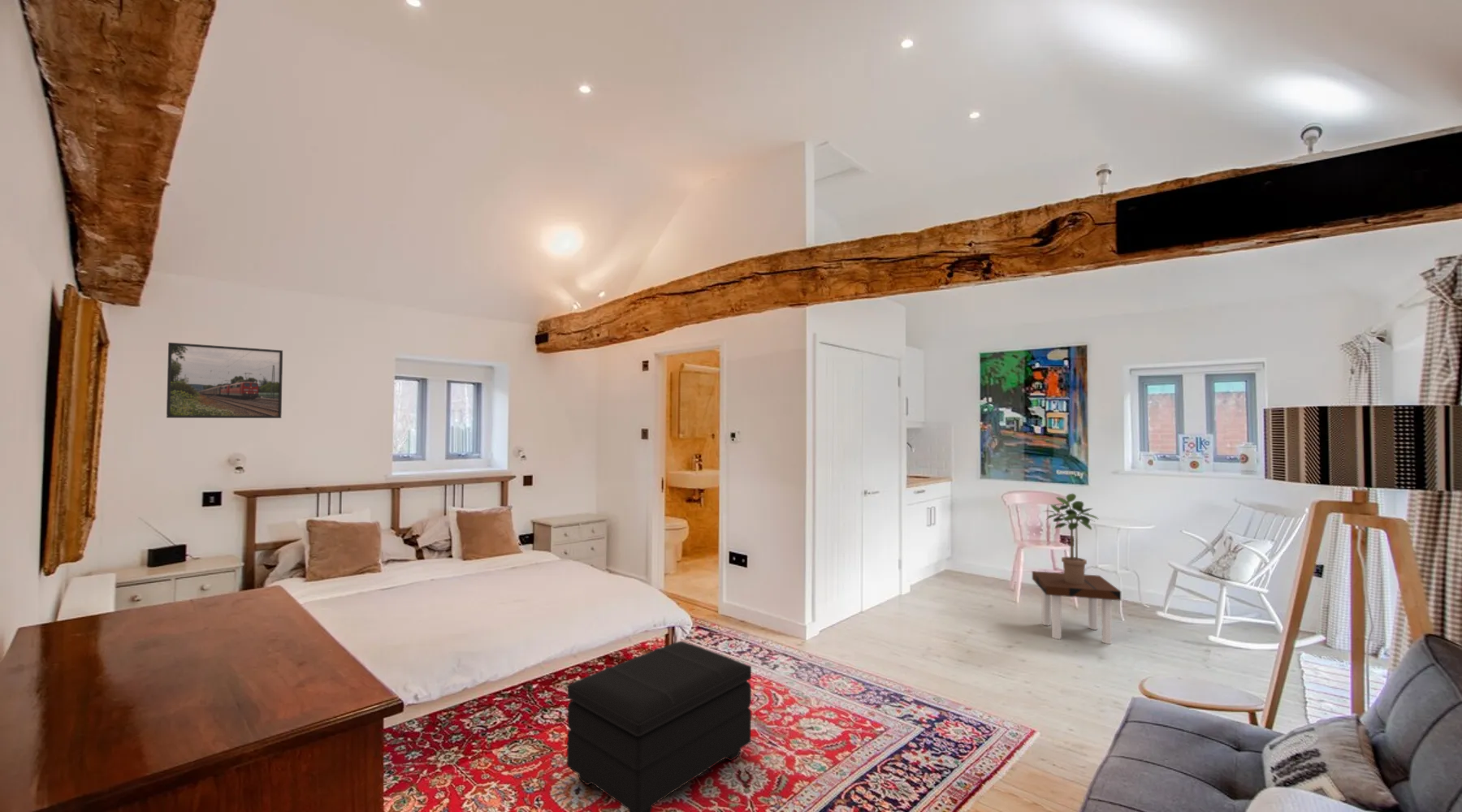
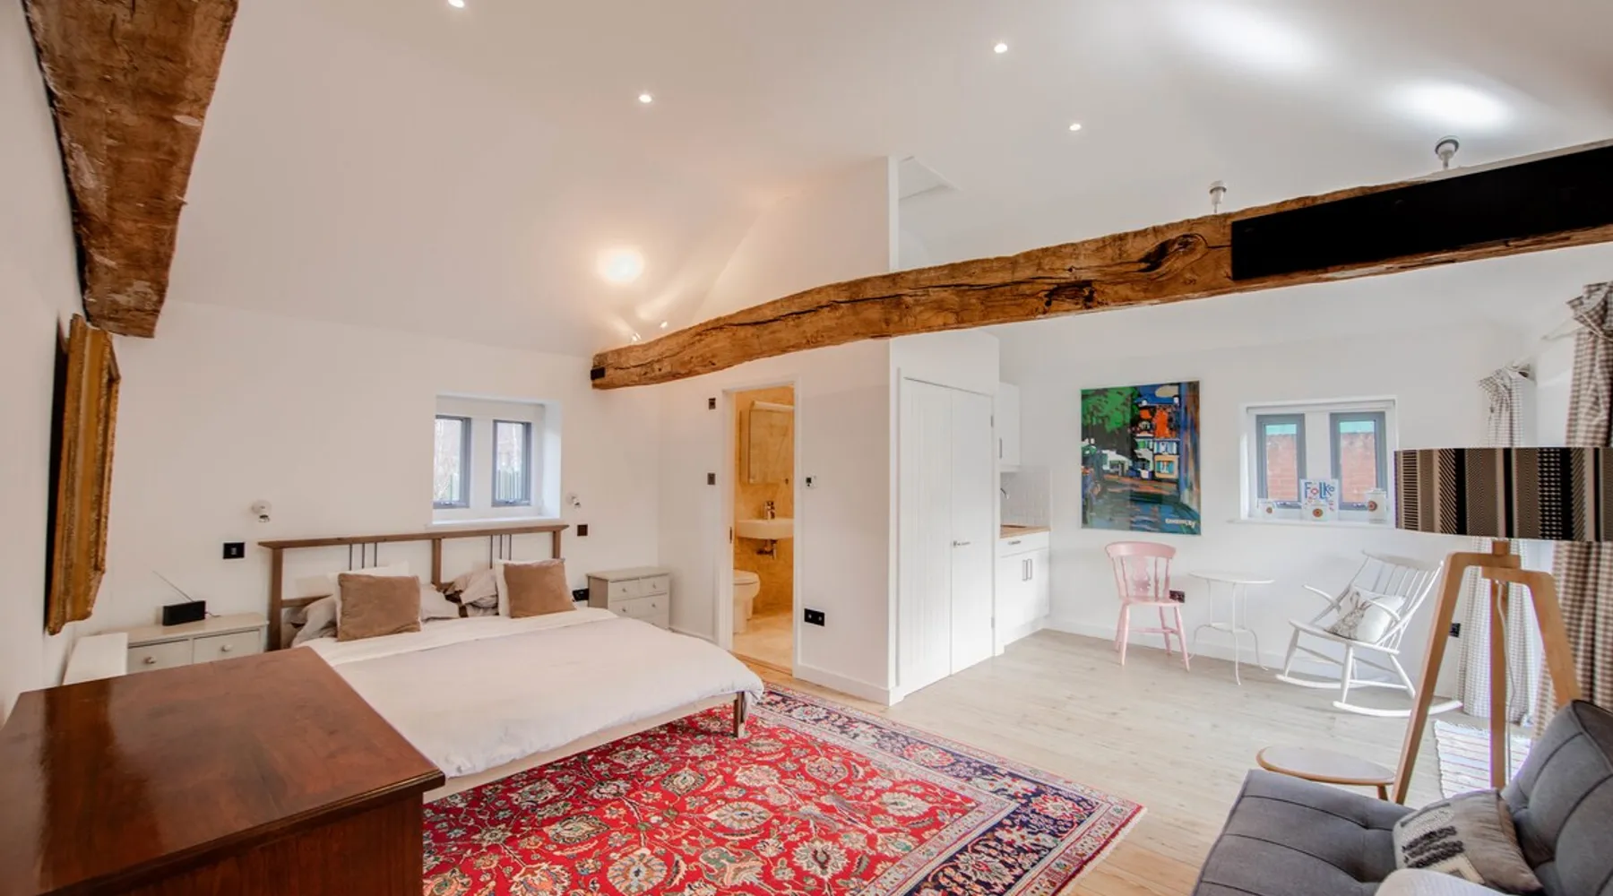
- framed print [166,342,283,419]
- side table [1032,570,1122,645]
- footstool [566,640,752,812]
- potted plant [1042,493,1100,584]
